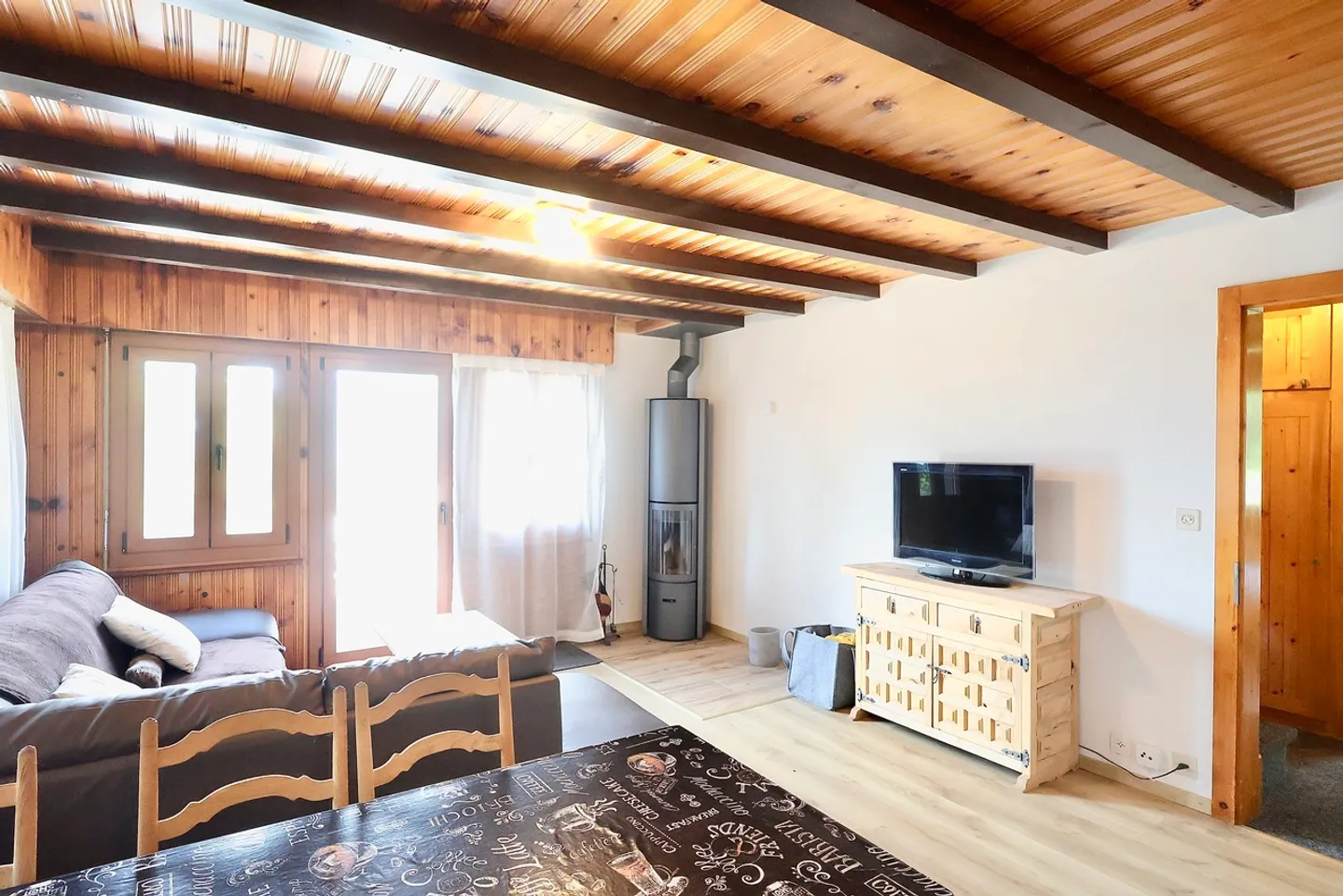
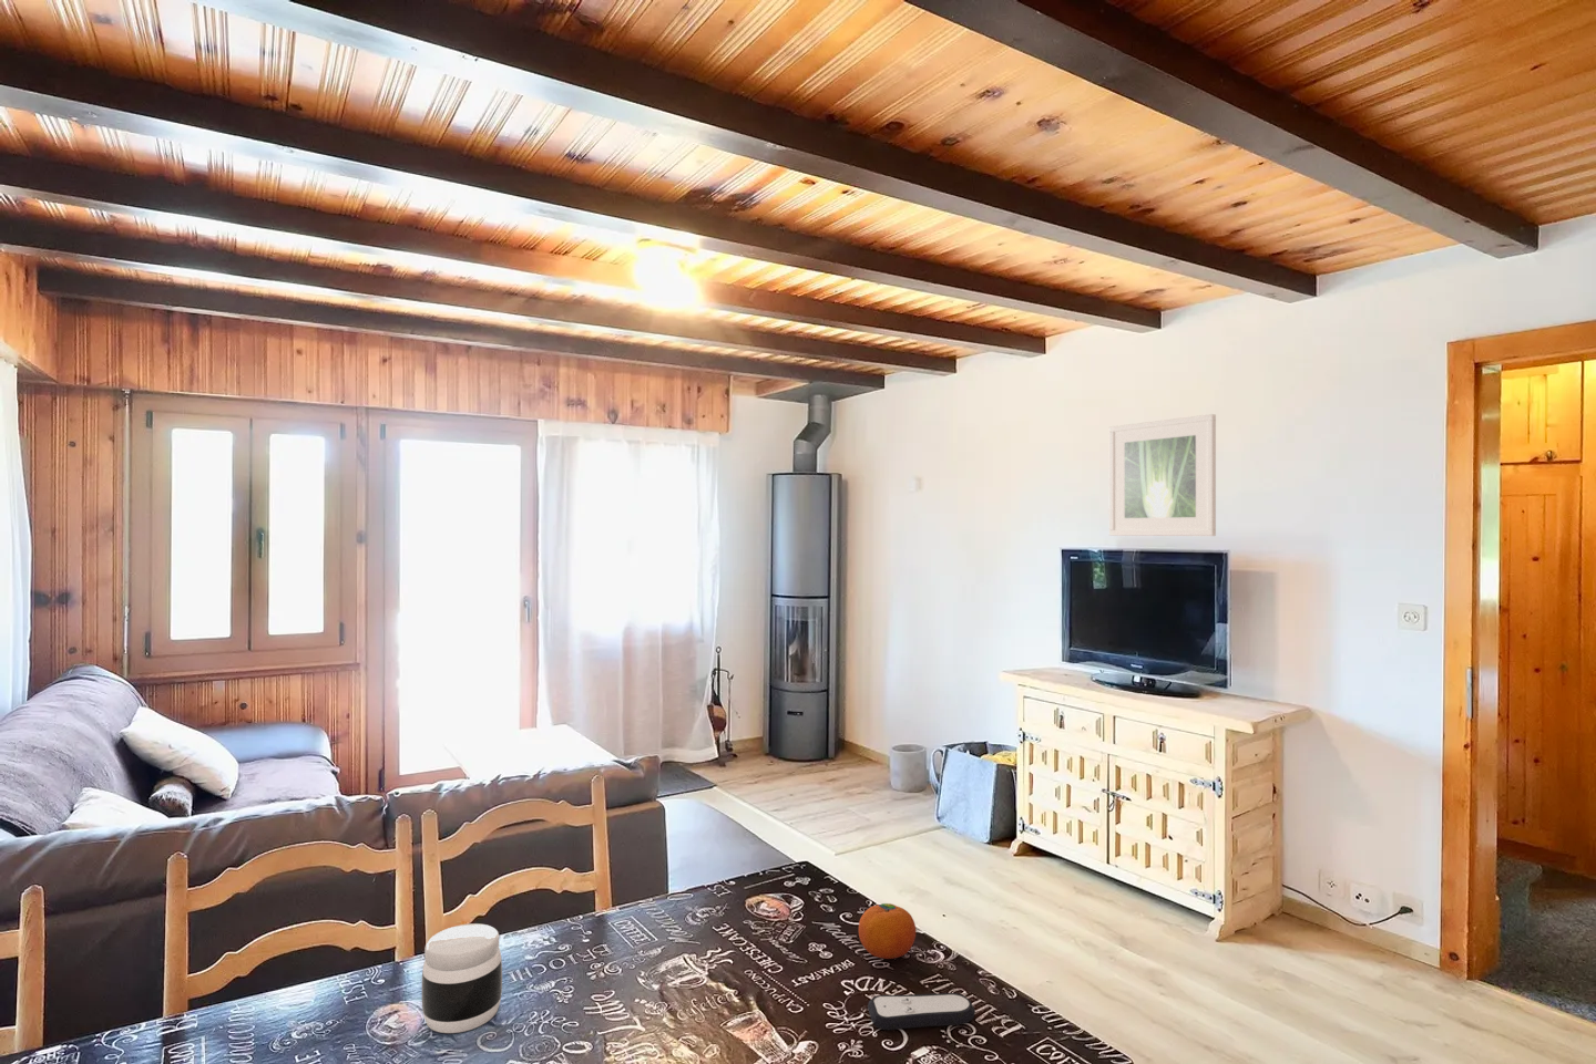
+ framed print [1109,413,1217,537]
+ jar [421,923,503,1034]
+ remote control [866,992,977,1031]
+ fruit [858,902,916,960]
